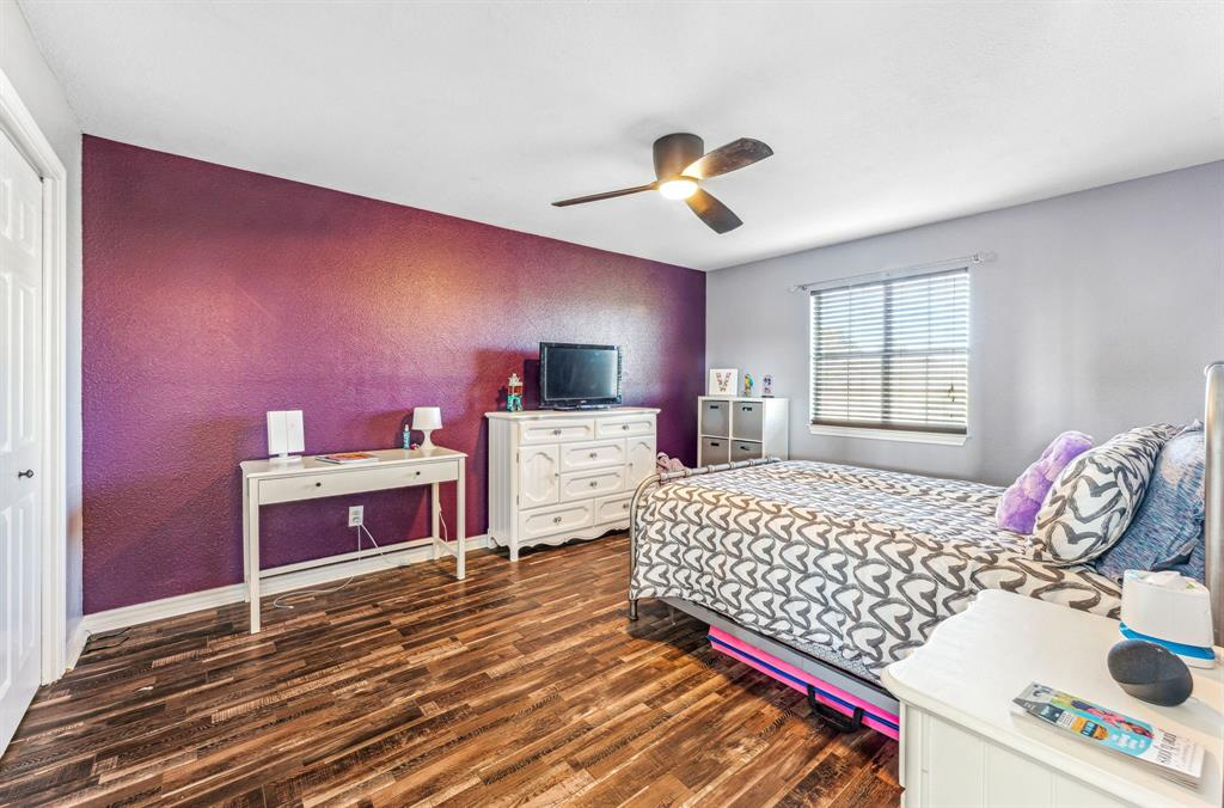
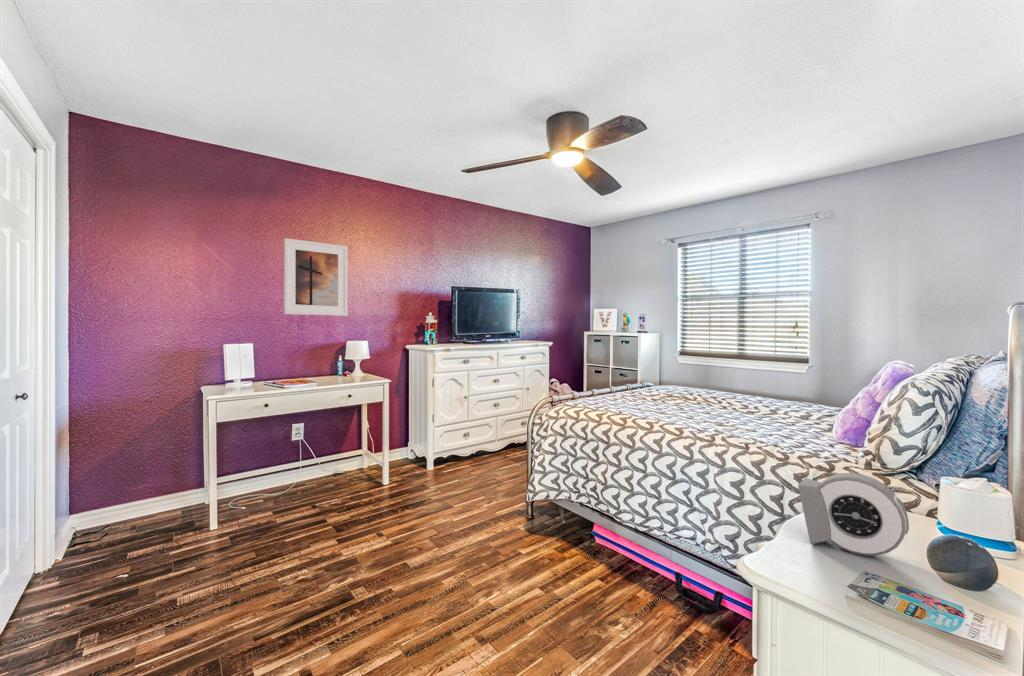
+ alarm clock [797,472,910,557]
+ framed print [283,237,349,317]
